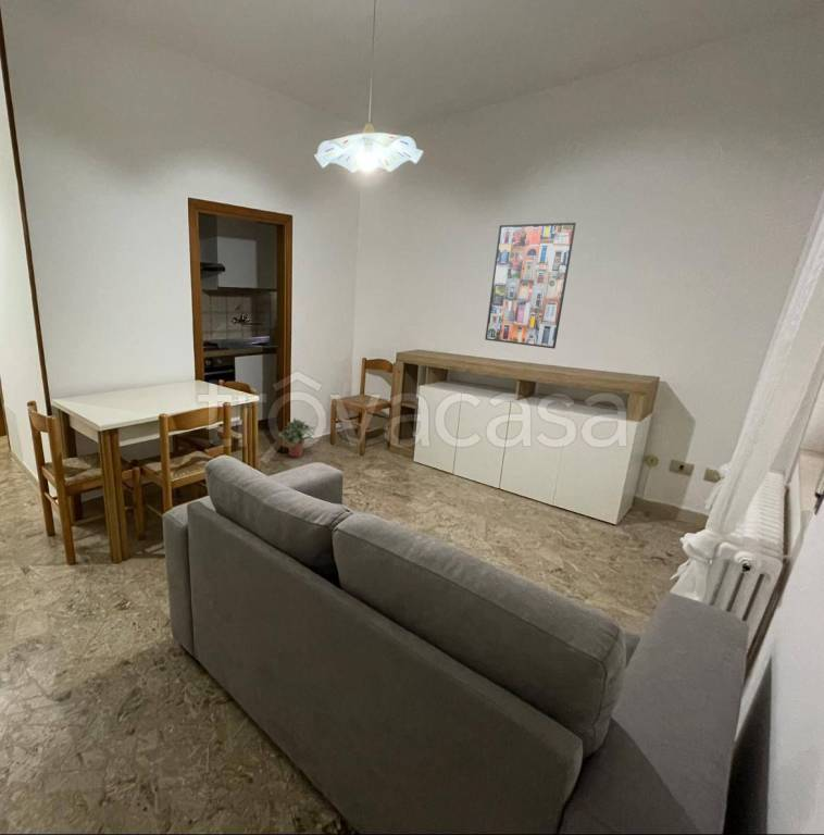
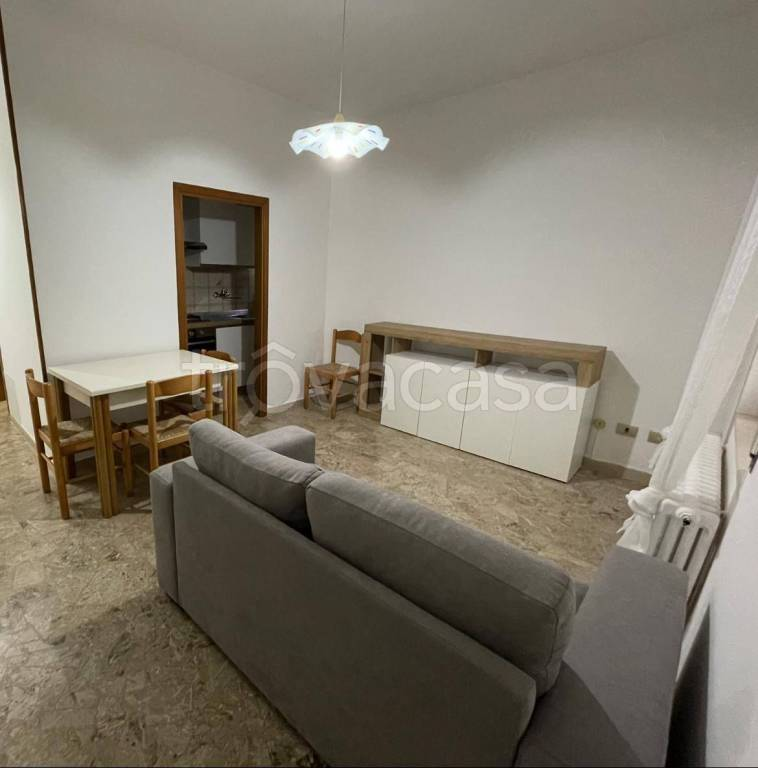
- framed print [484,222,577,350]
- potted plant [277,418,316,458]
